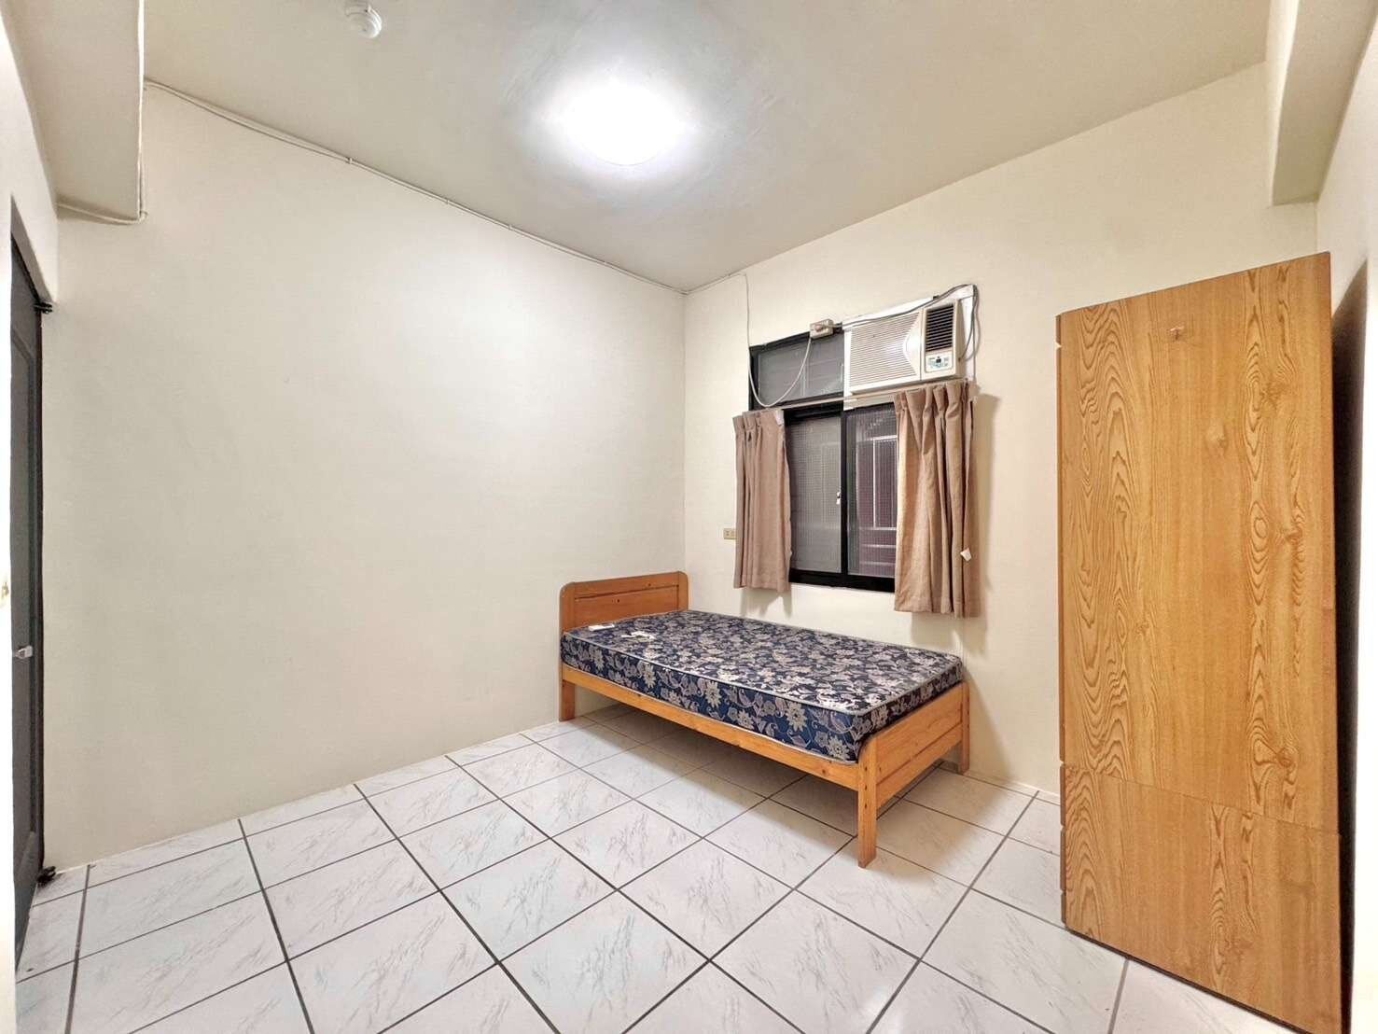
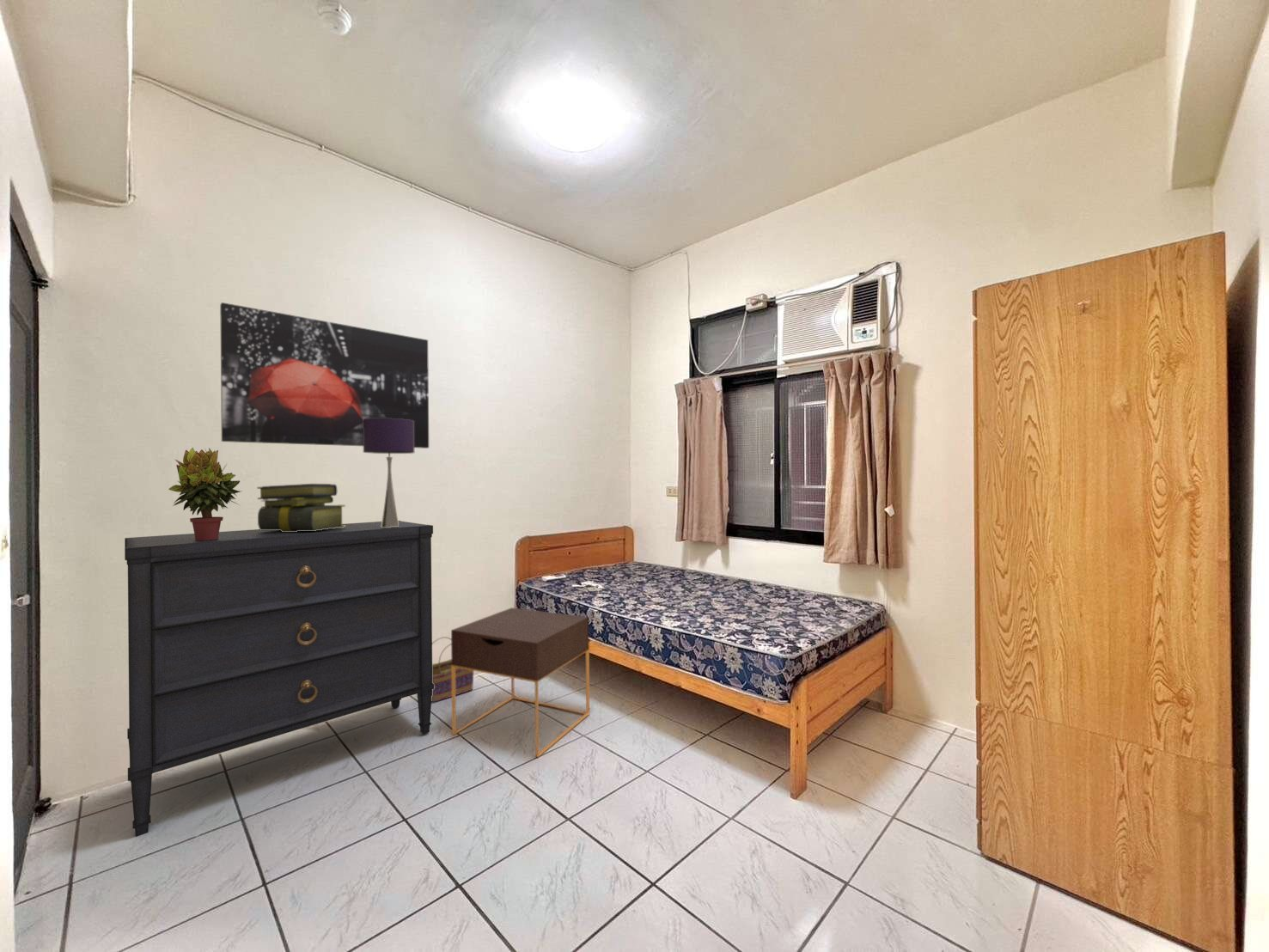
+ nightstand [450,607,590,758]
+ potted plant [168,447,242,541]
+ basket [431,636,474,703]
+ dresser [124,520,434,838]
+ wall art [219,302,430,449]
+ stack of books [256,483,346,532]
+ table lamp [363,418,415,528]
